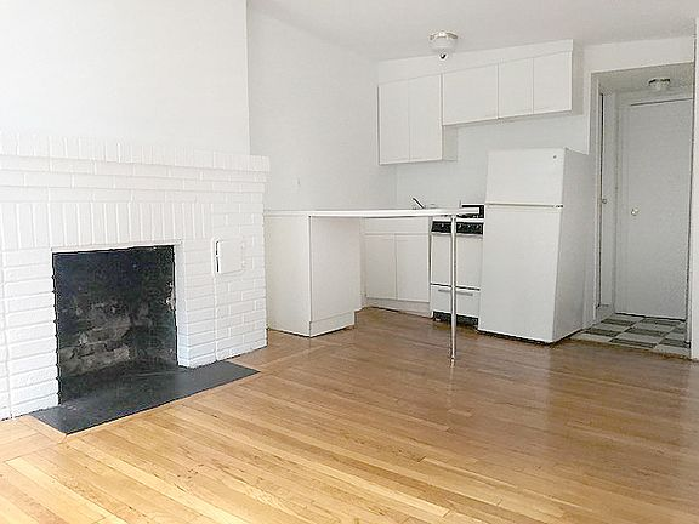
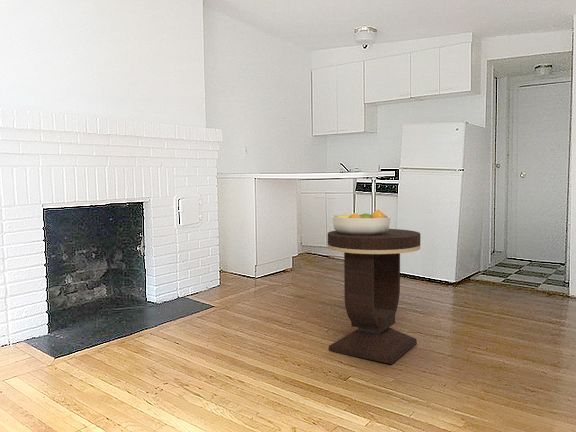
+ fruit bowl [331,209,391,235]
+ side table [327,228,421,365]
